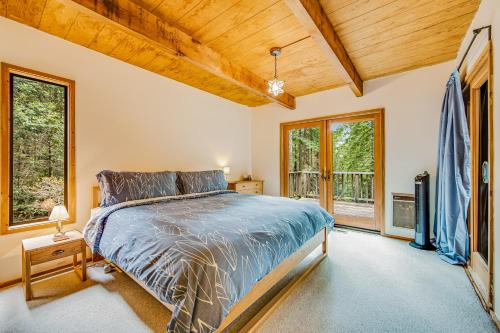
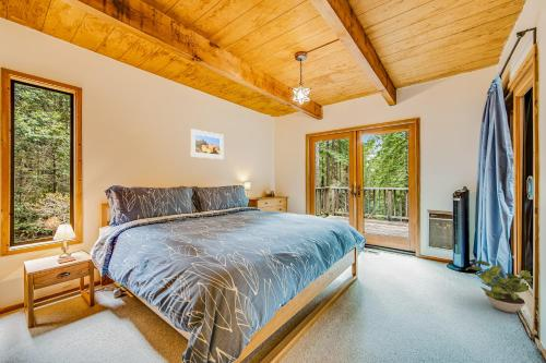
+ potted plant [465,259,533,314]
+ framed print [189,128,225,160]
